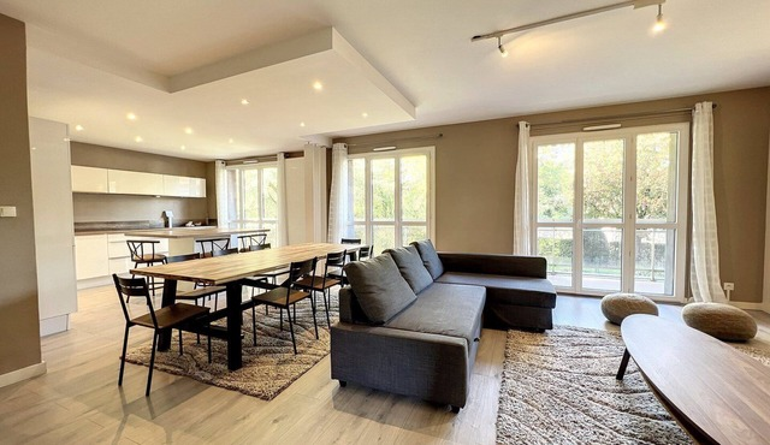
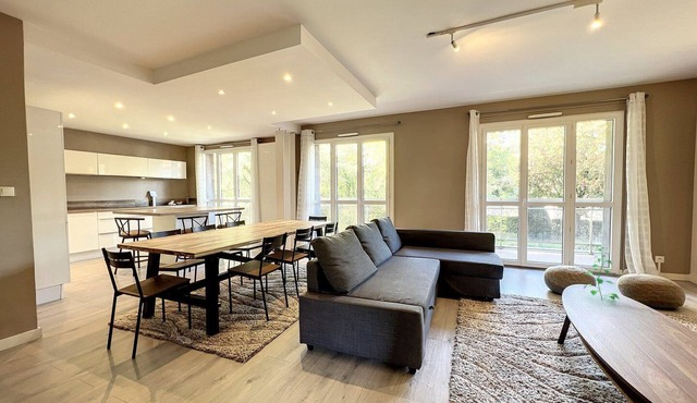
+ plant [583,245,621,302]
